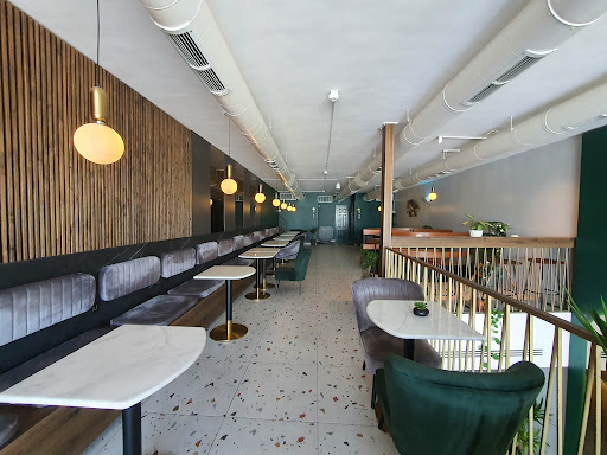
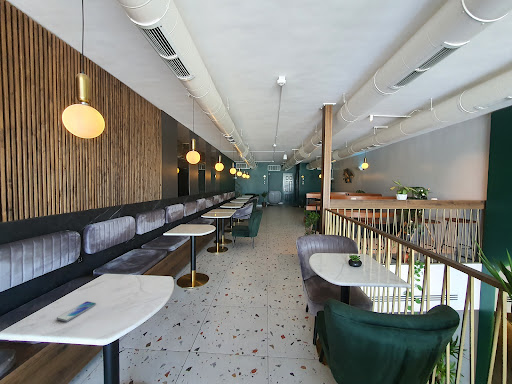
+ smartphone [56,300,97,323]
